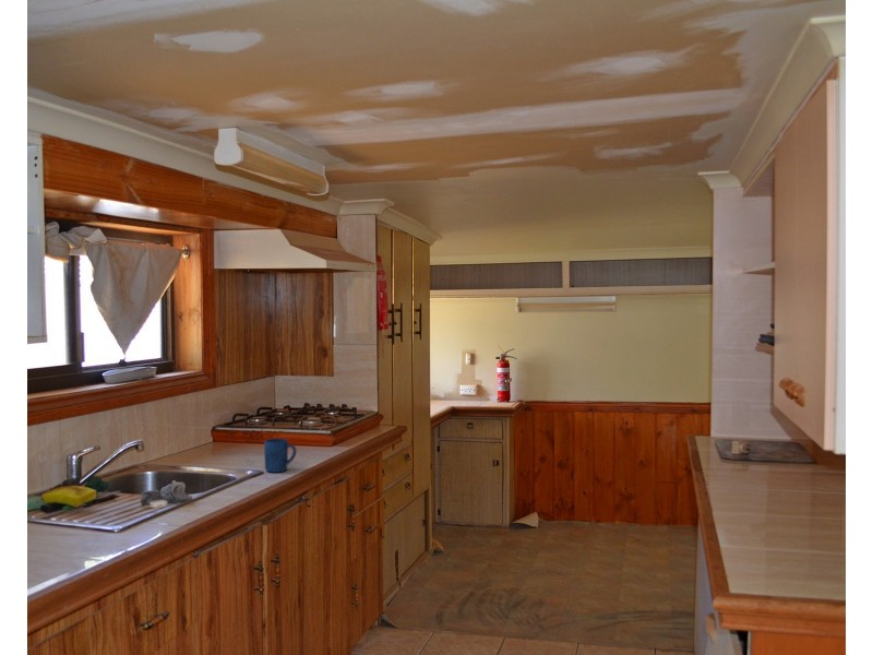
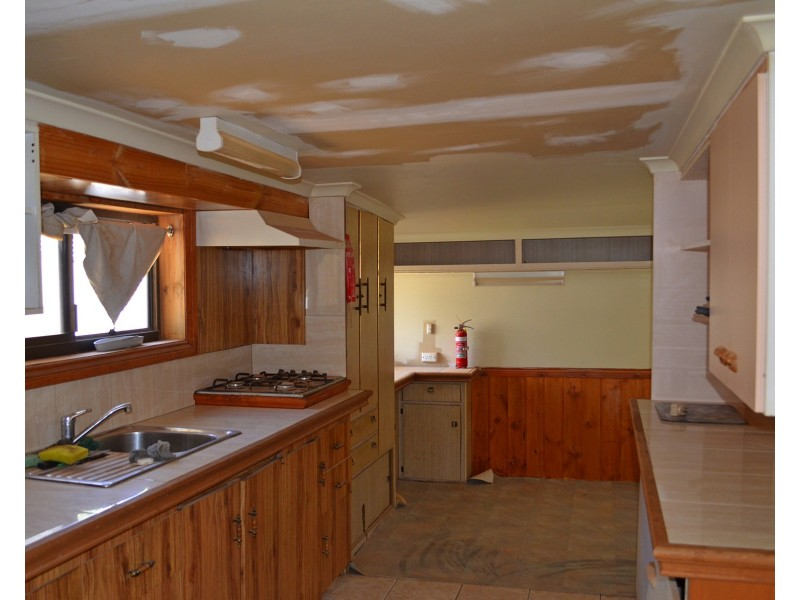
- mug [263,438,298,474]
